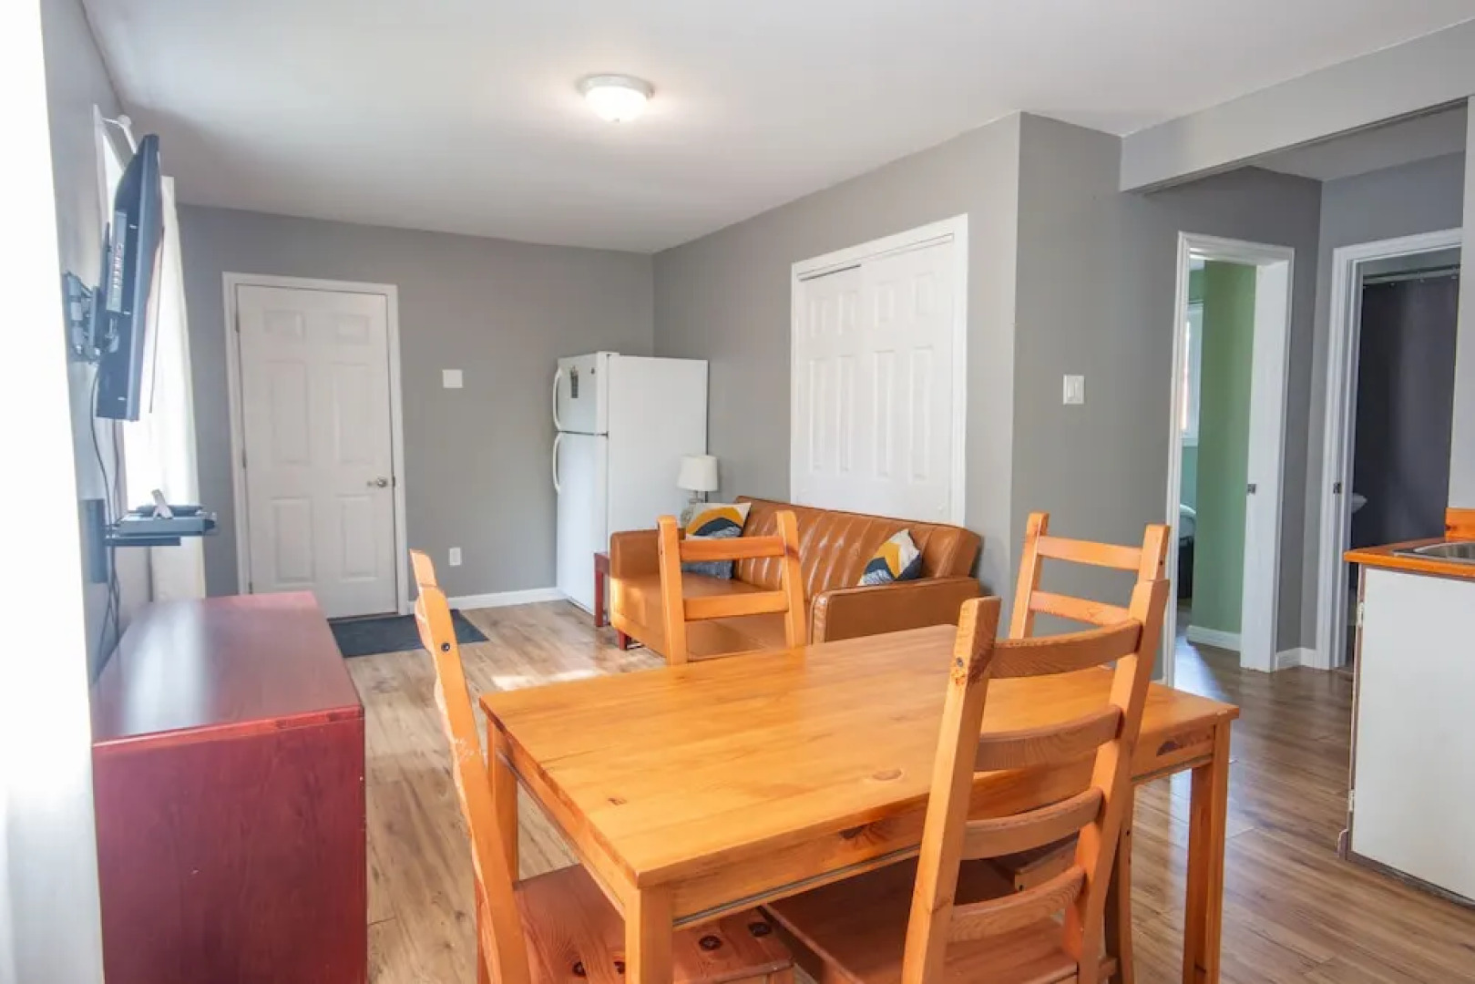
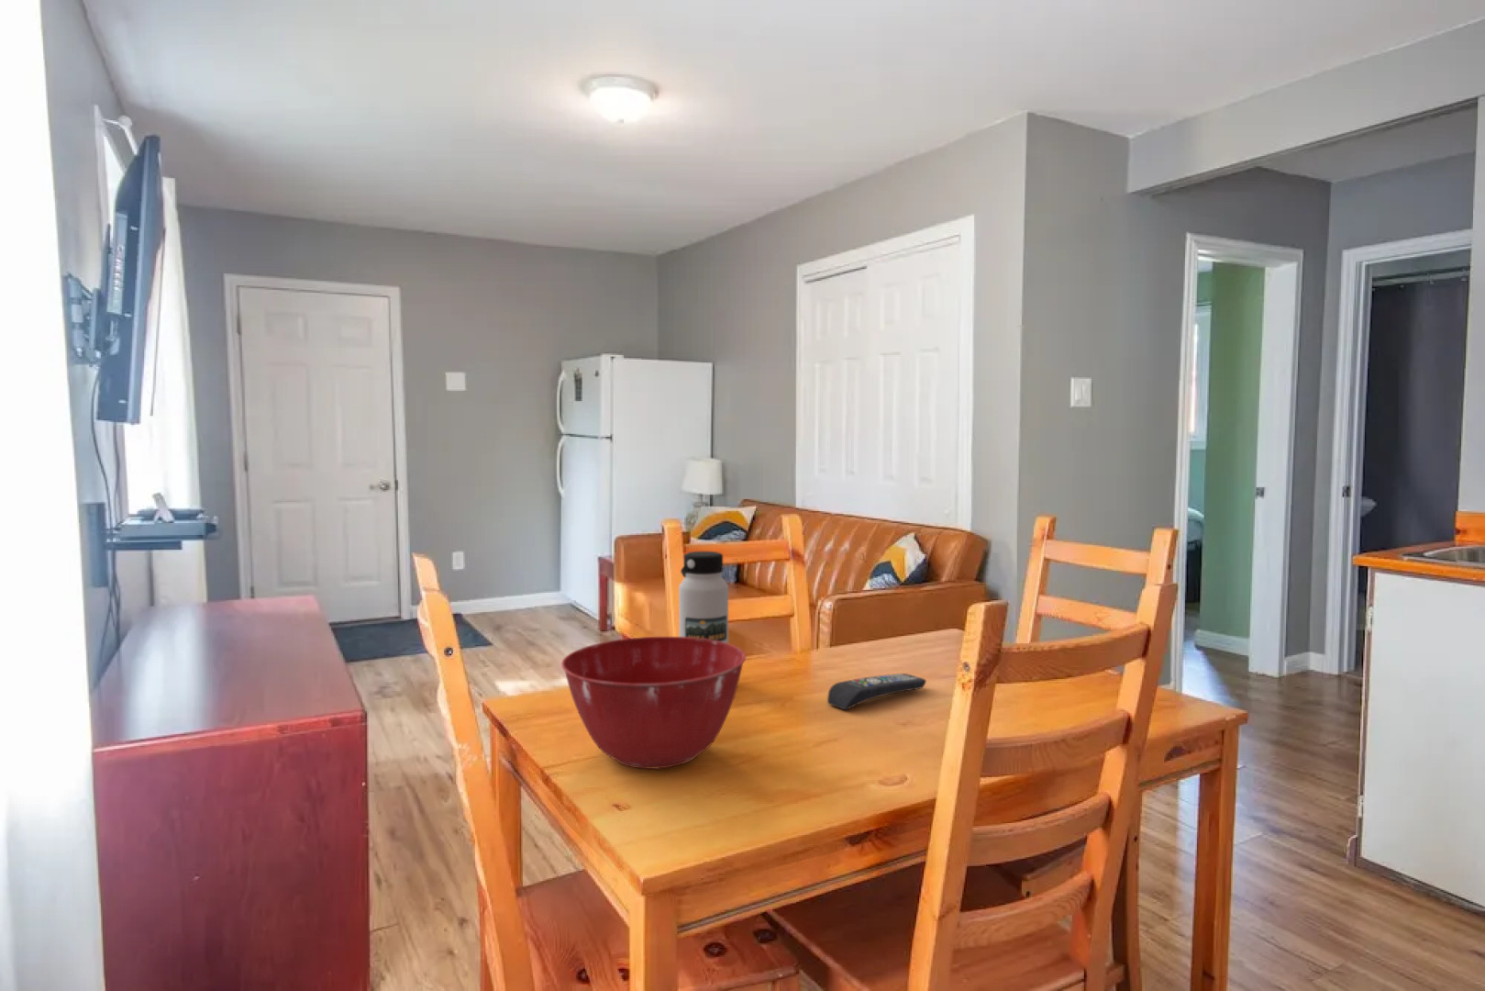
+ remote control [826,672,928,710]
+ mixing bowl [561,636,746,770]
+ water bottle [678,551,729,644]
